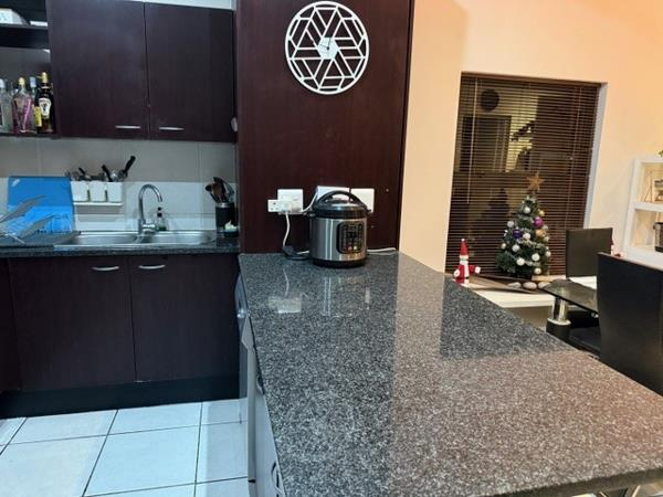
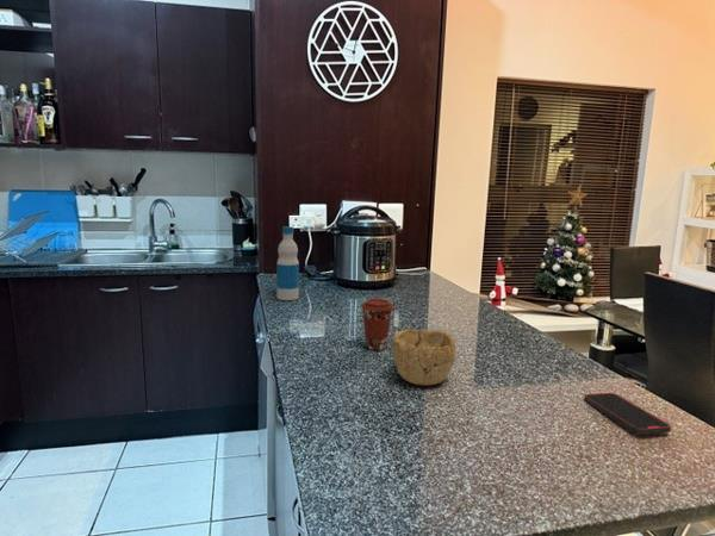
+ bottle [275,225,300,301]
+ coffee cup [360,298,396,351]
+ bowl [391,328,456,386]
+ smartphone [583,392,672,436]
